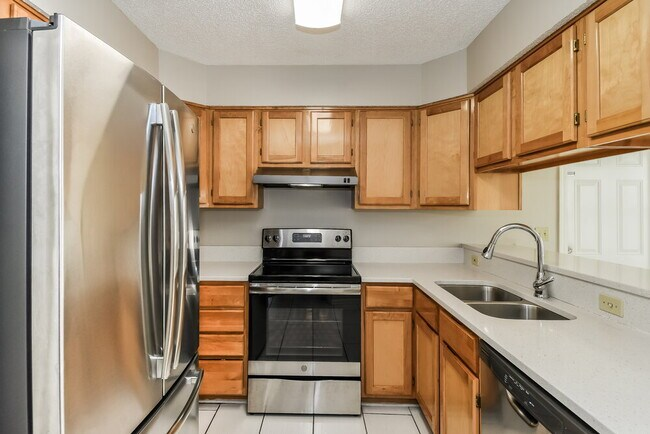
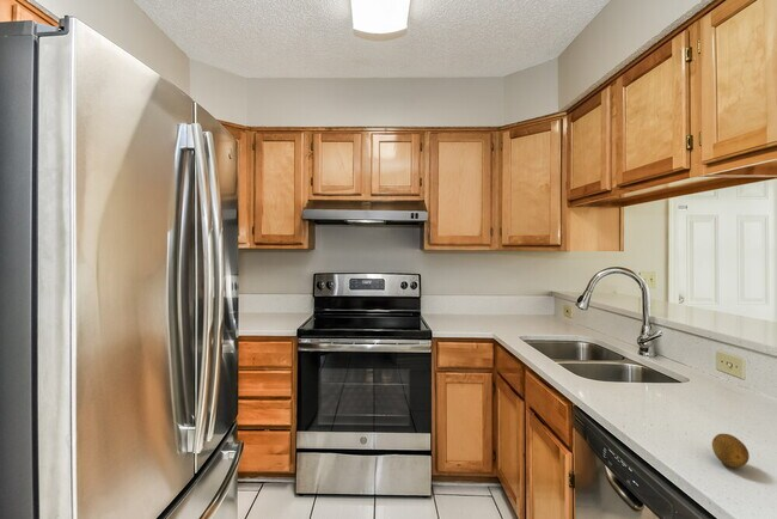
+ fruit [711,433,751,469]
